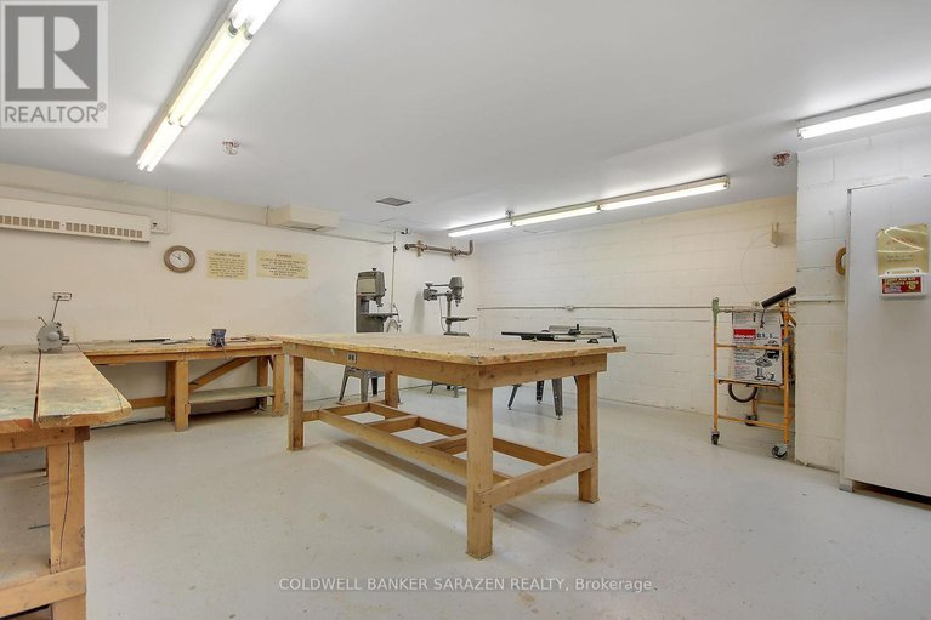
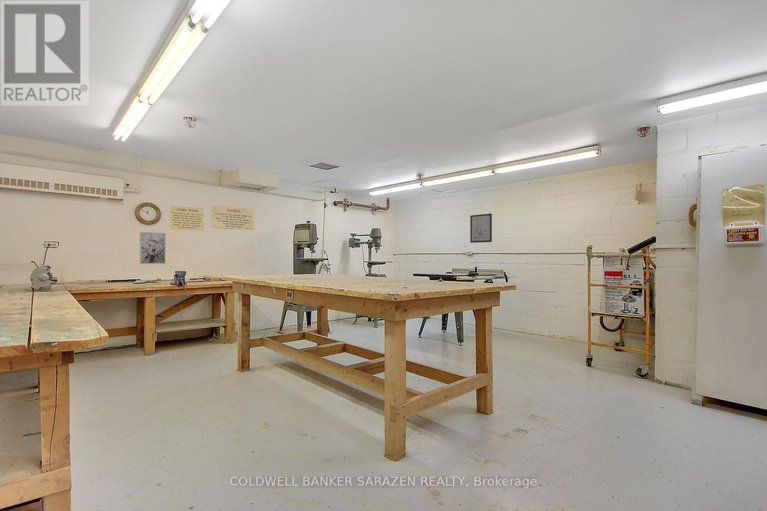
+ wall art [139,231,167,265]
+ wall art [469,213,493,244]
